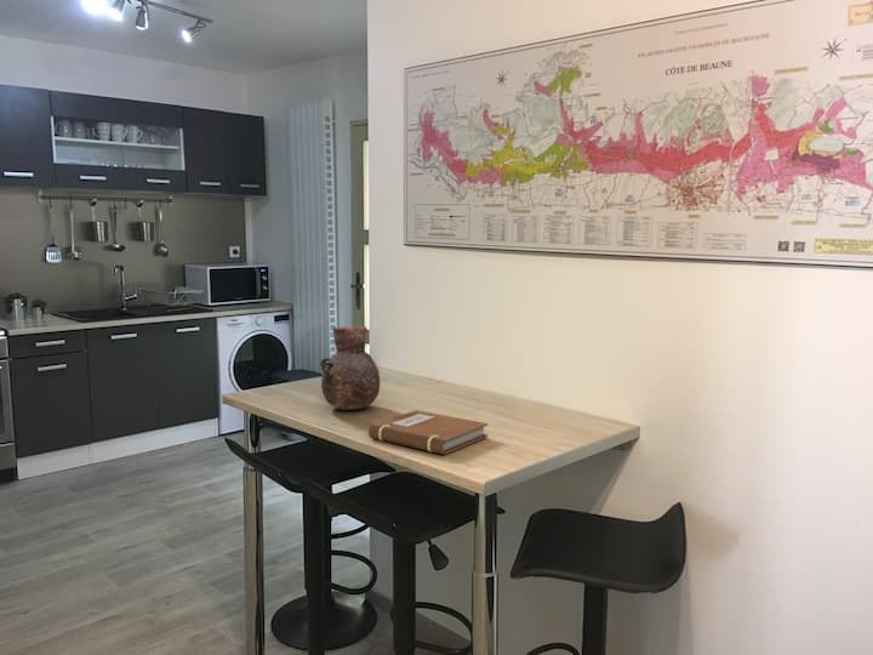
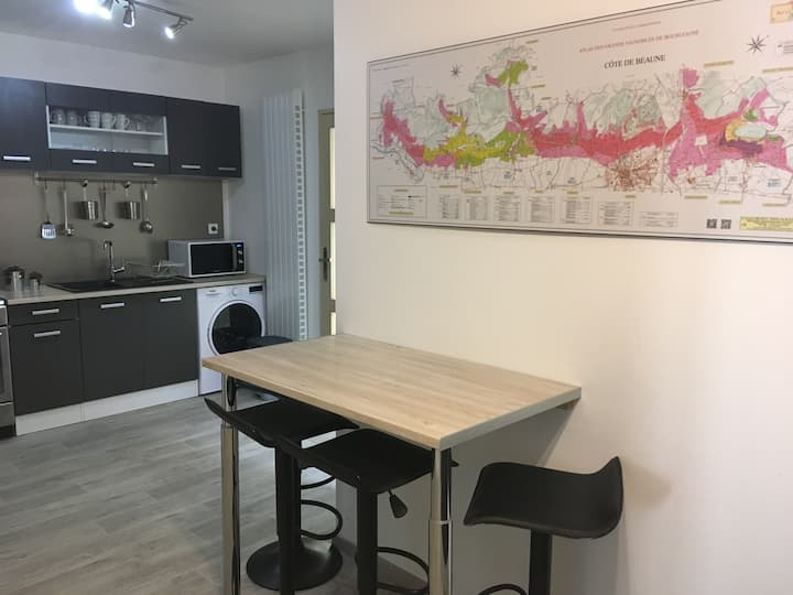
- notebook [367,409,489,456]
- vase [319,325,381,411]
